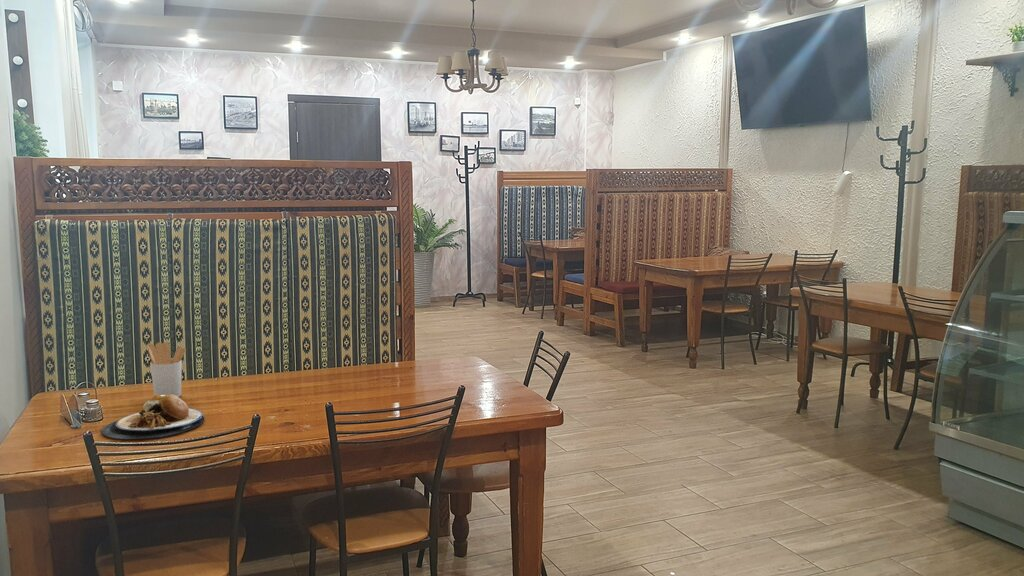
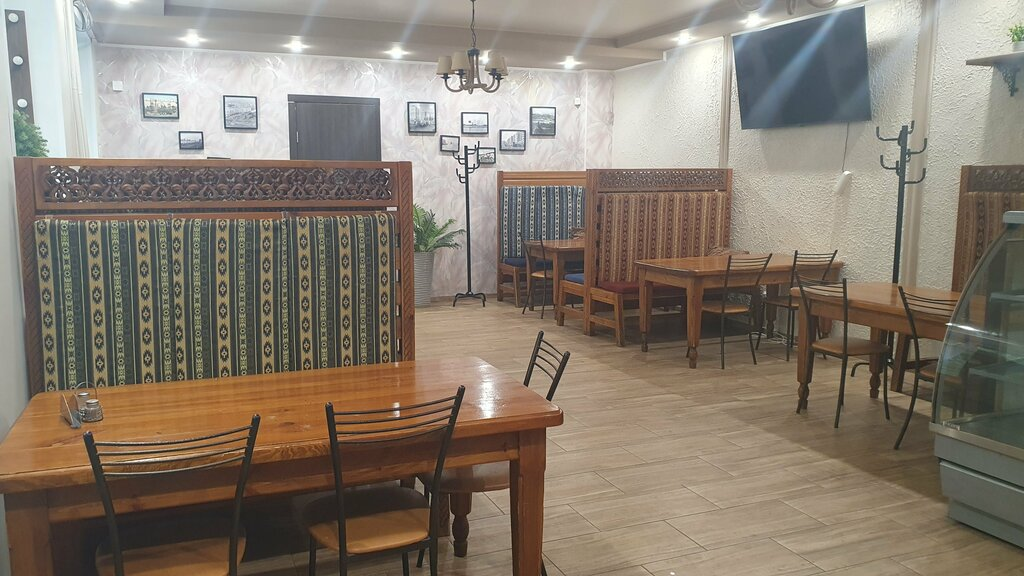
- utensil holder [146,341,187,397]
- plate [101,395,206,440]
